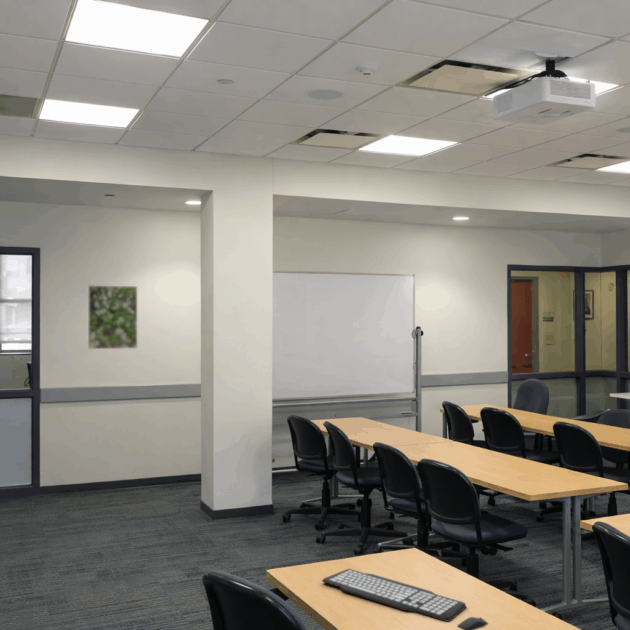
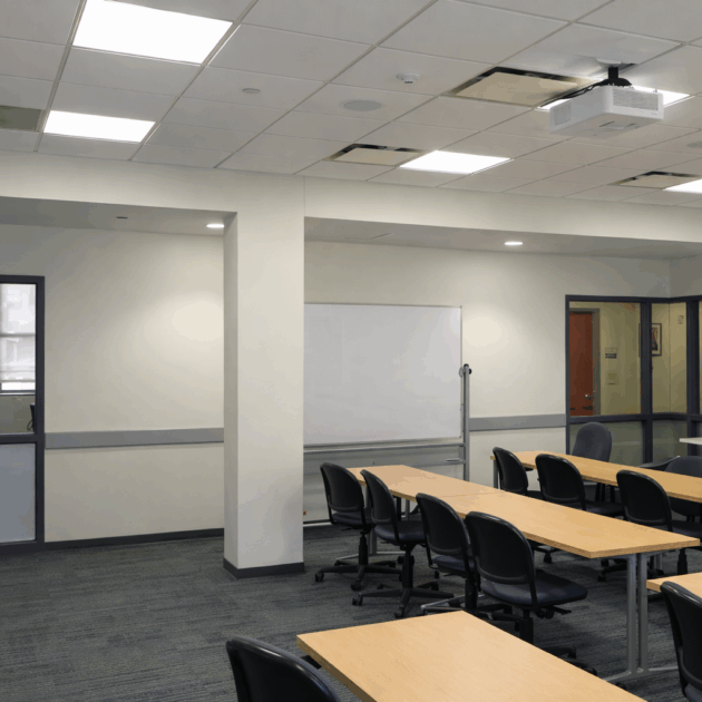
- keyboard [321,568,489,630]
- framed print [87,284,138,350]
